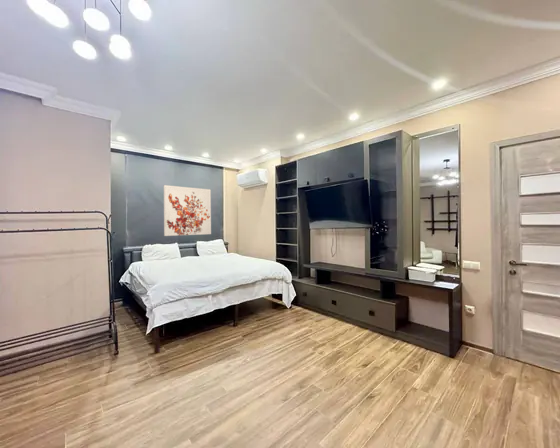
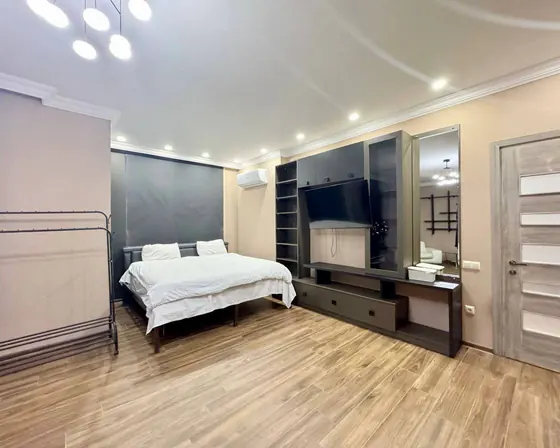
- wall art [163,184,212,237]
